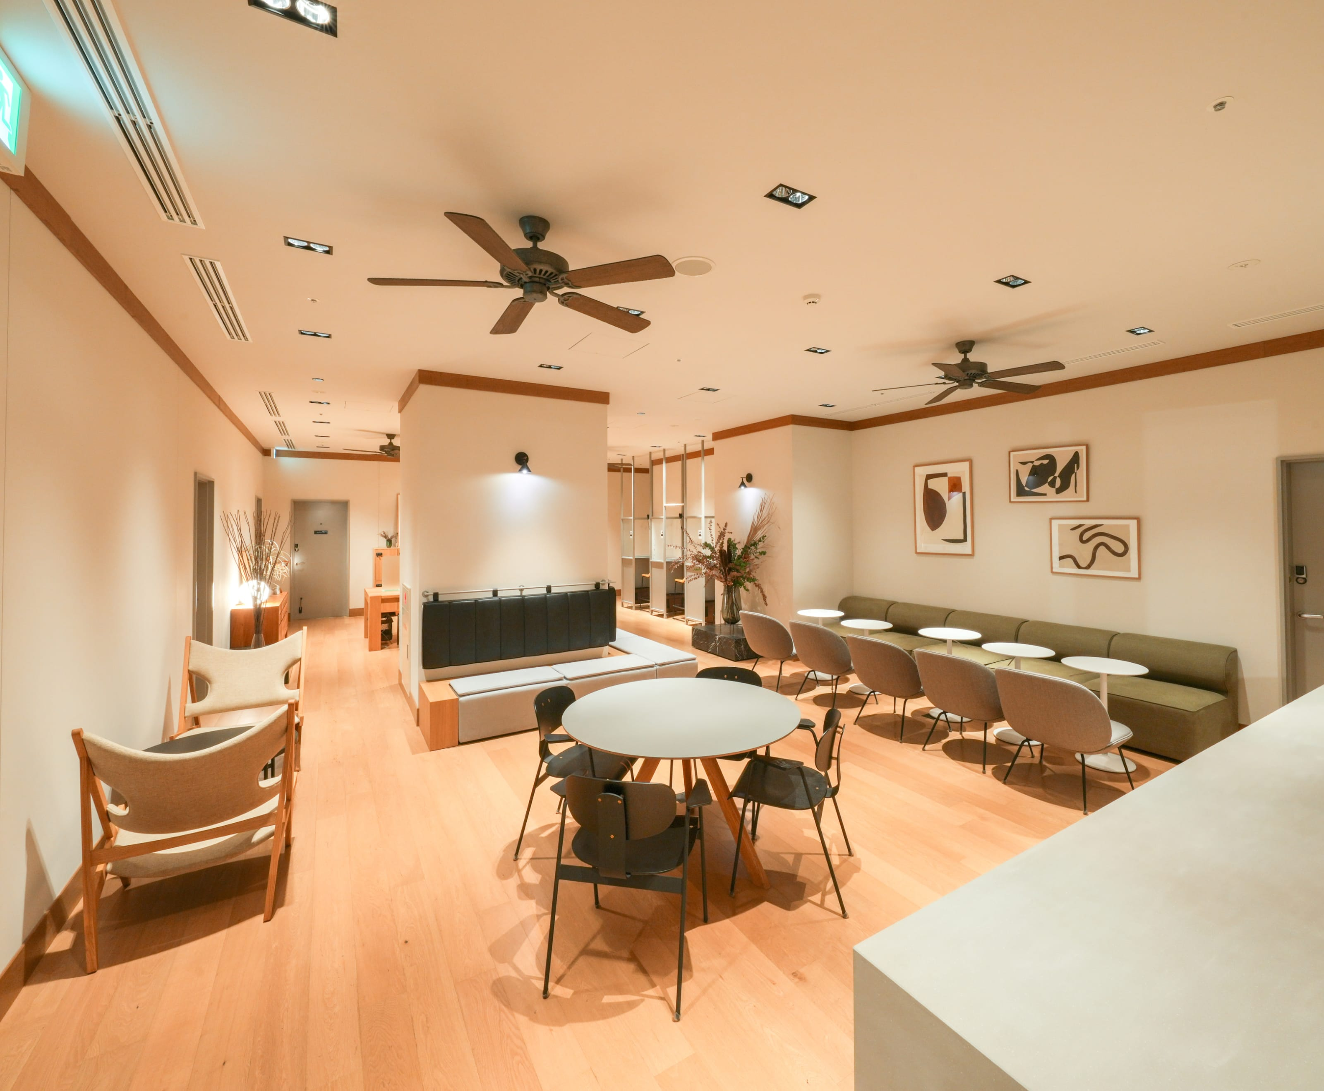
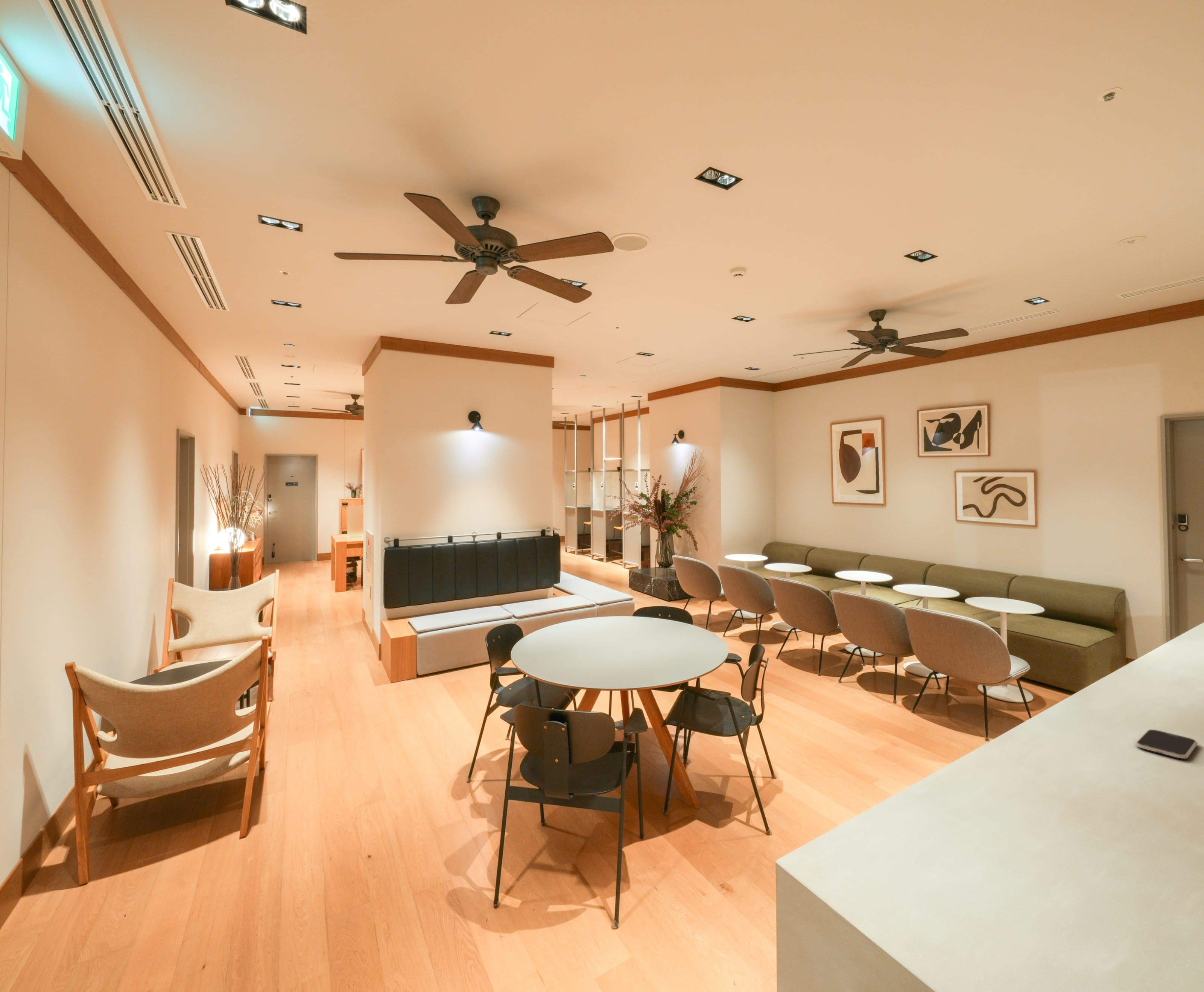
+ smartphone [1135,729,1198,759]
